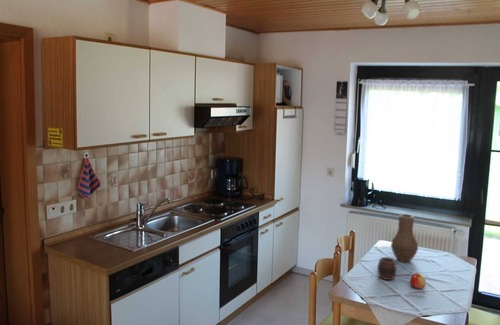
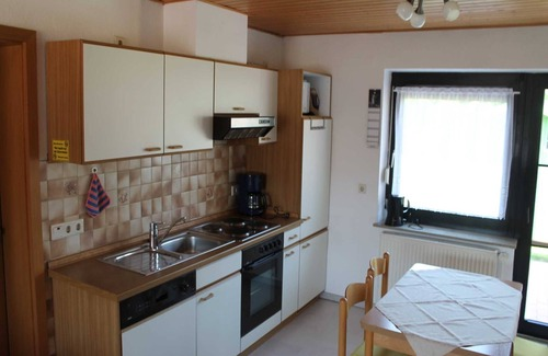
- apple [409,272,427,290]
- cup [376,256,398,281]
- vase [390,213,419,263]
